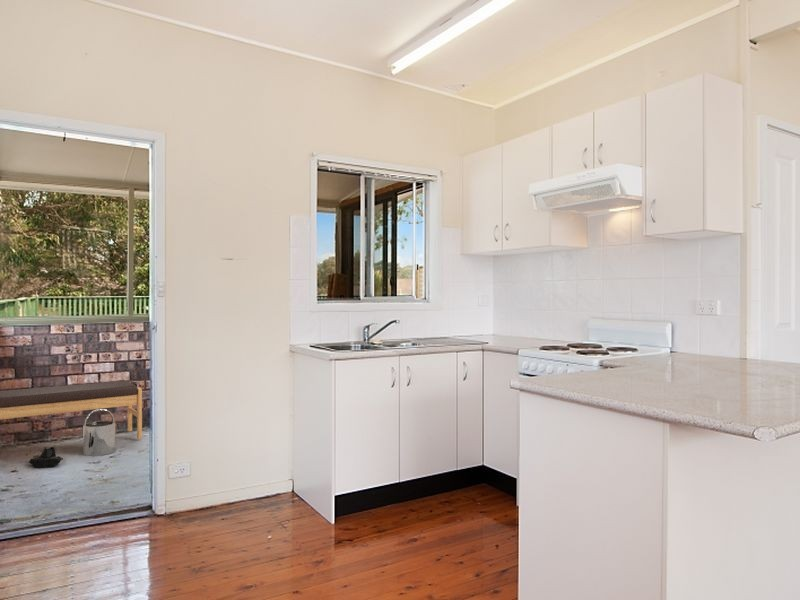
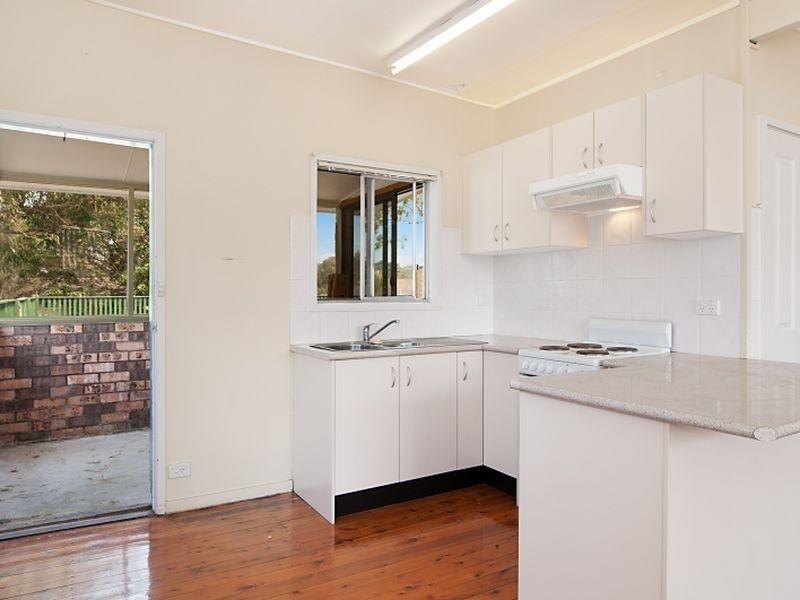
- bucket [82,408,116,457]
- bench [0,380,143,440]
- boots [28,445,64,469]
